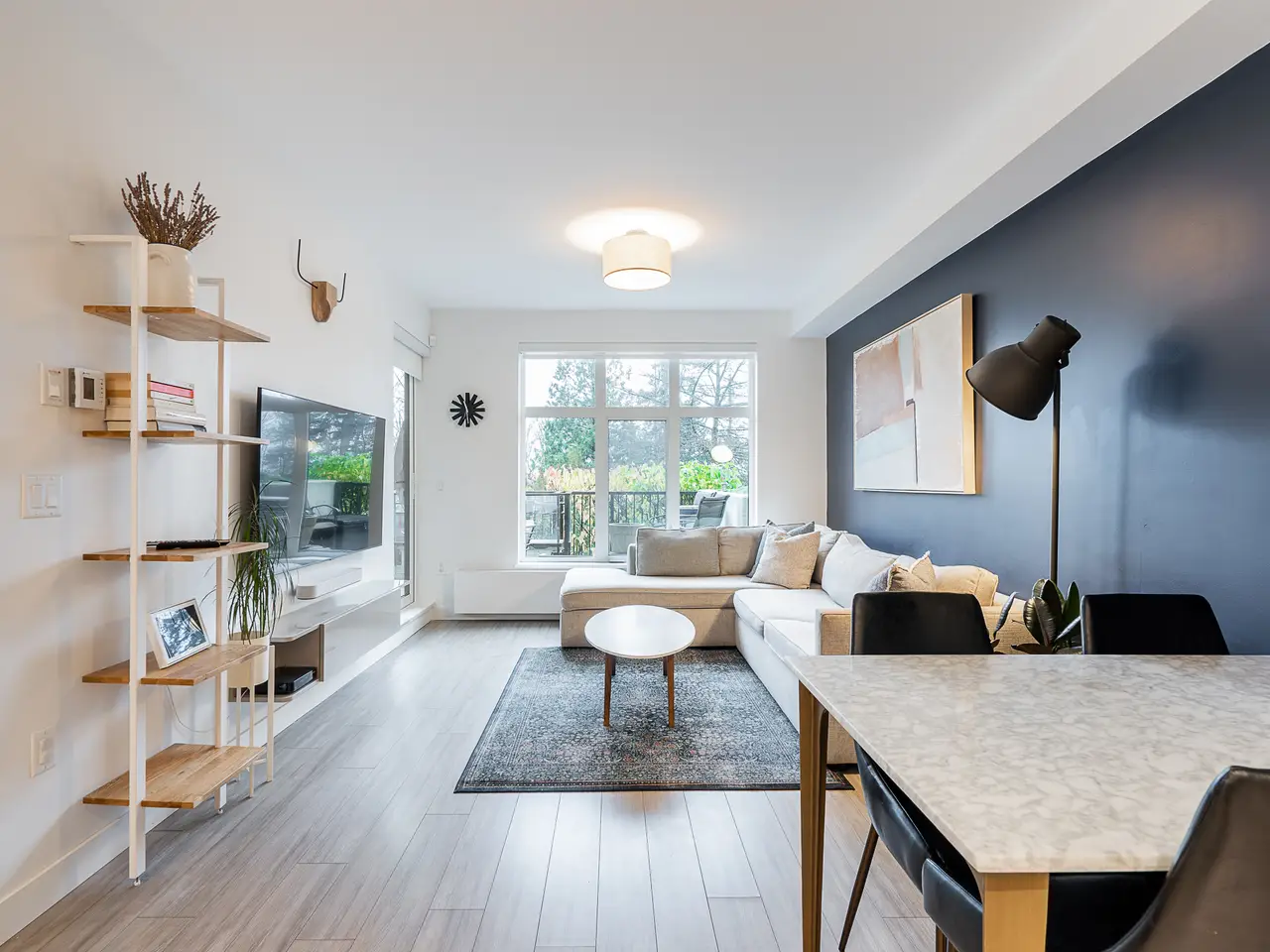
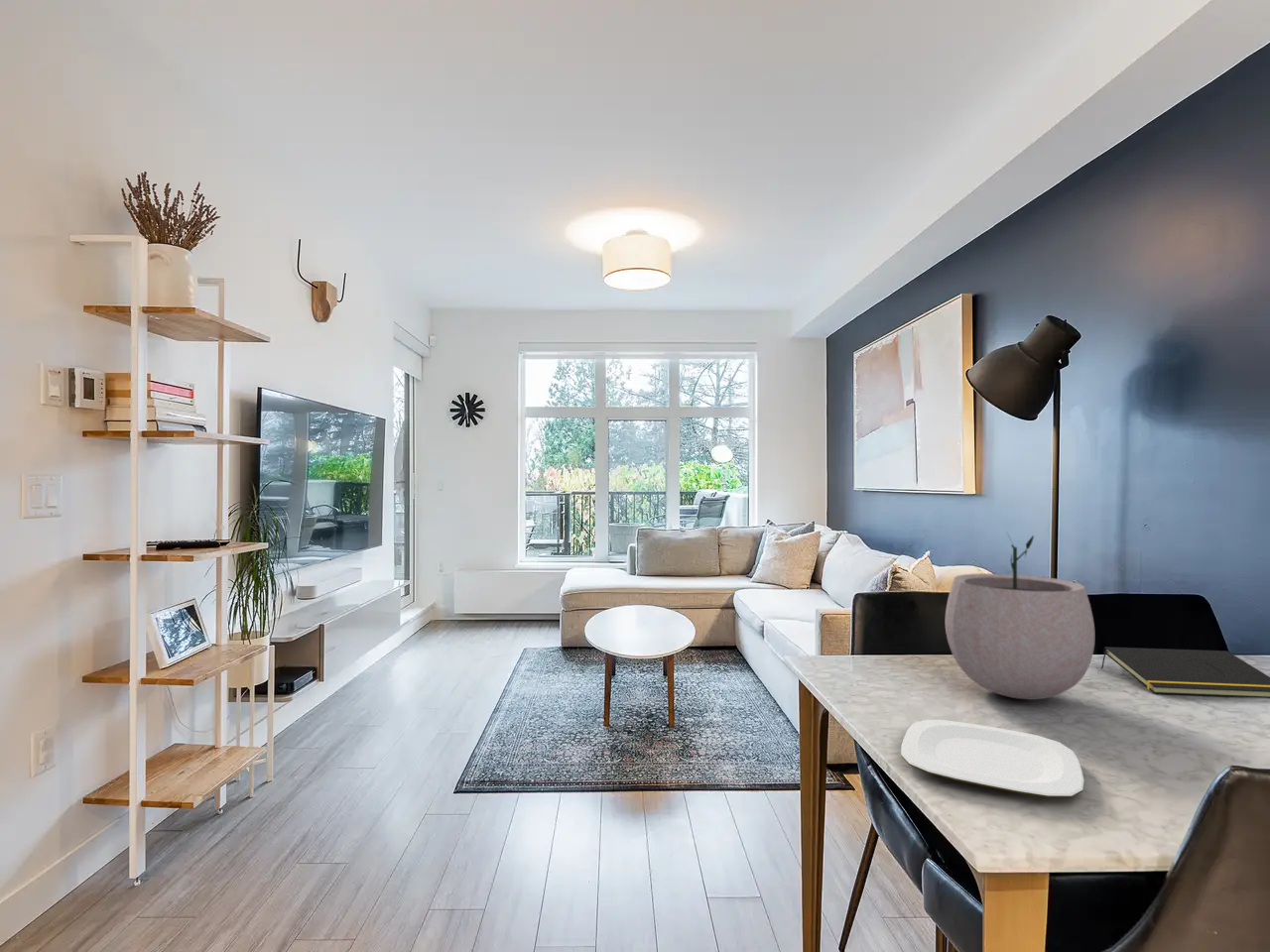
+ notepad [1100,646,1270,699]
+ plant pot [945,531,1095,700]
+ plate [900,719,1084,798]
